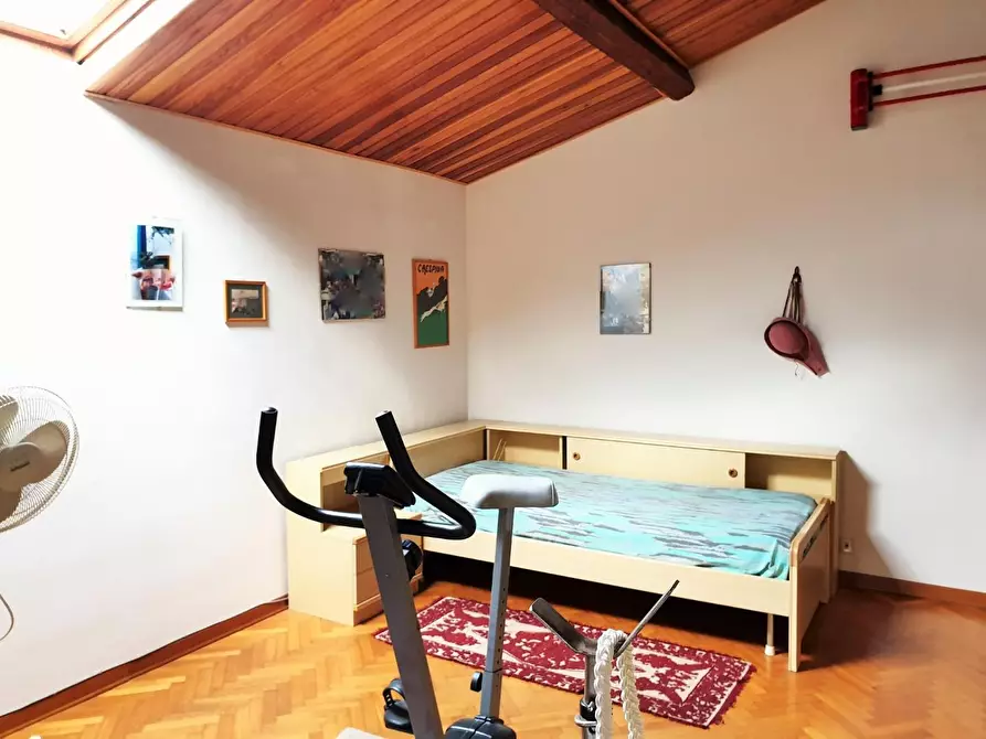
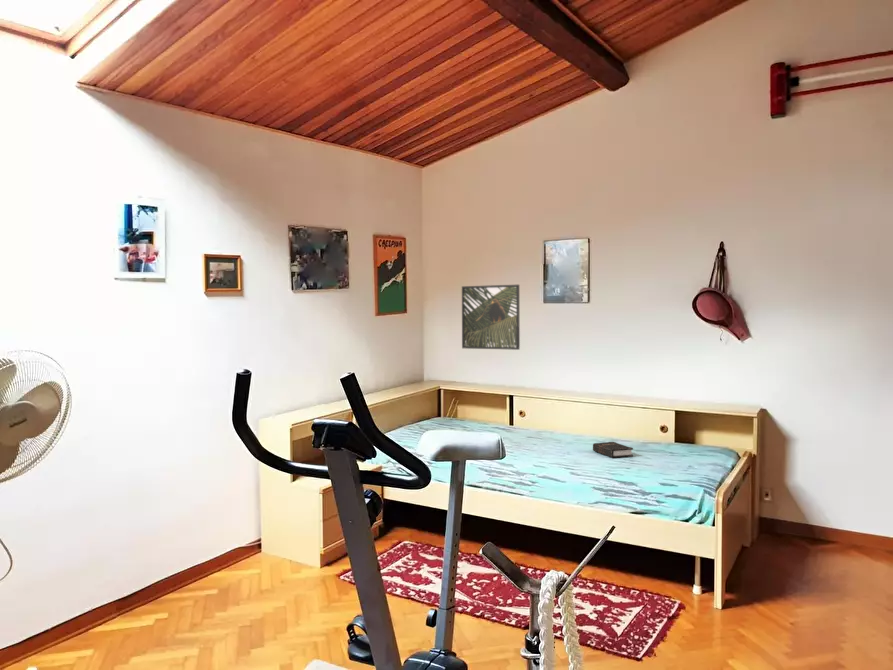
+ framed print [461,284,521,351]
+ hardback book [592,441,634,459]
